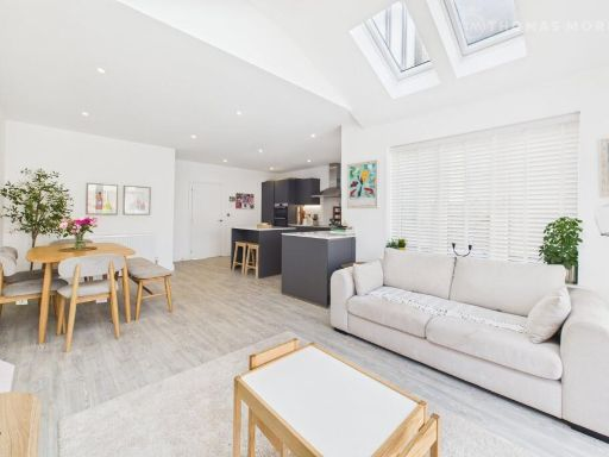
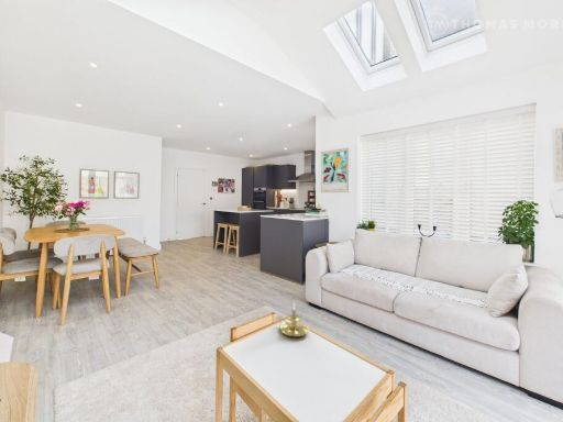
+ candle holder [277,300,309,338]
